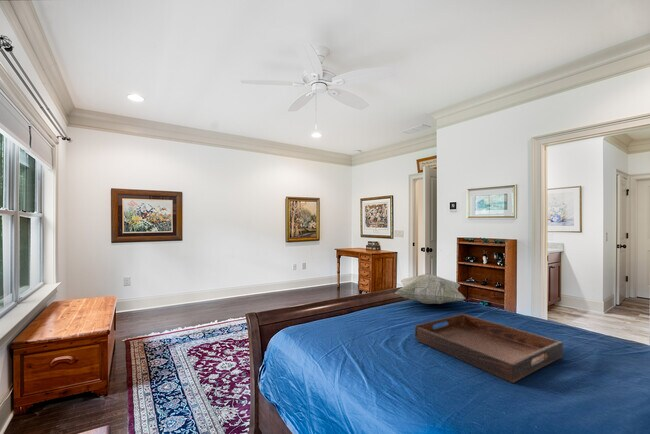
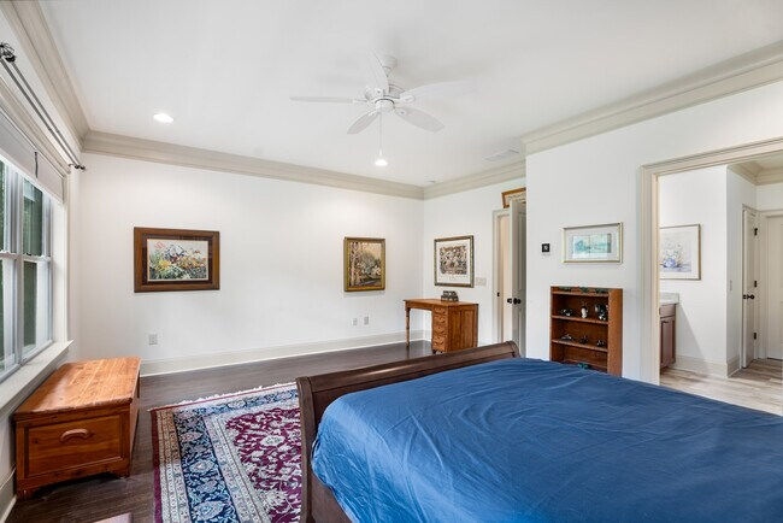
- serving tray [414,313,564,384]
- decorative pillow [395,273,467,305]
